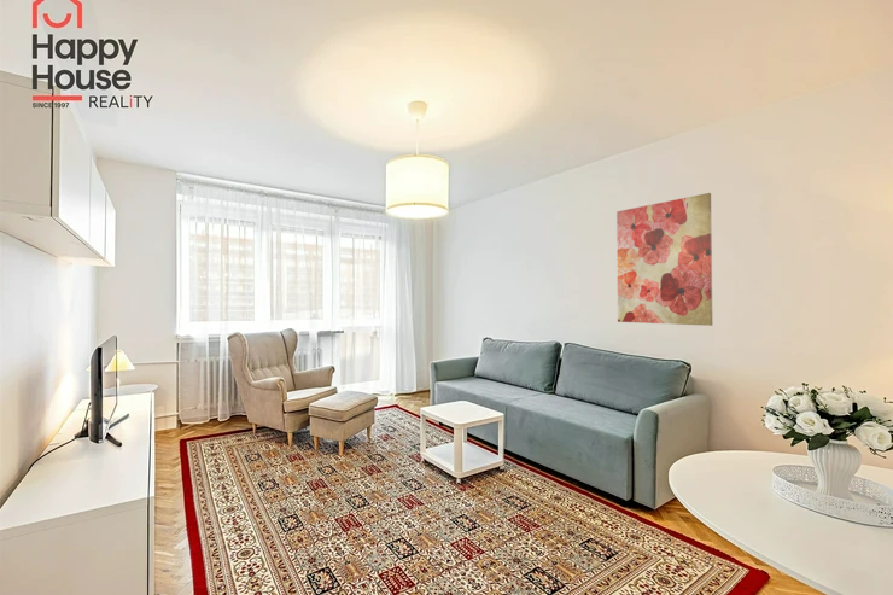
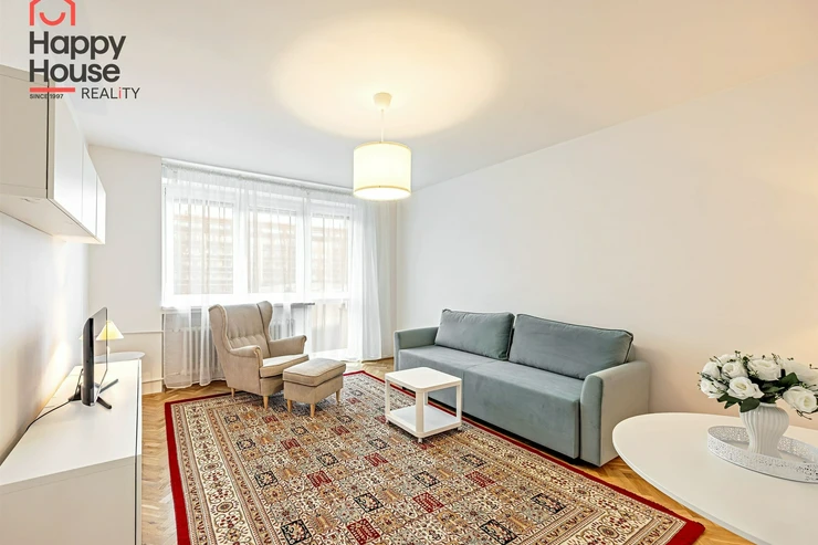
- wall art [615,192,714,327]
